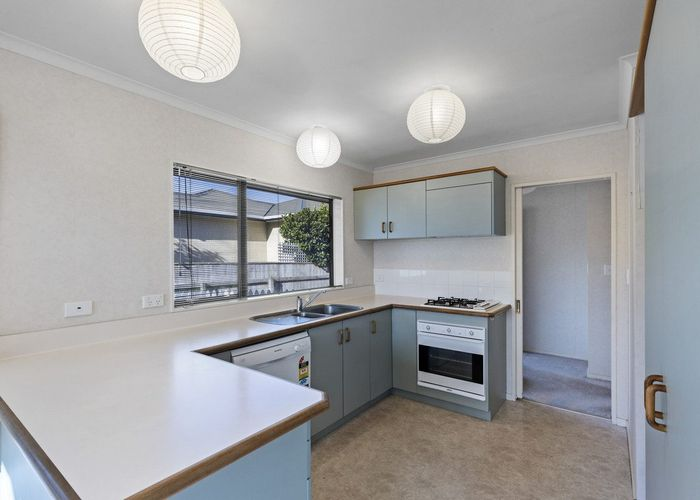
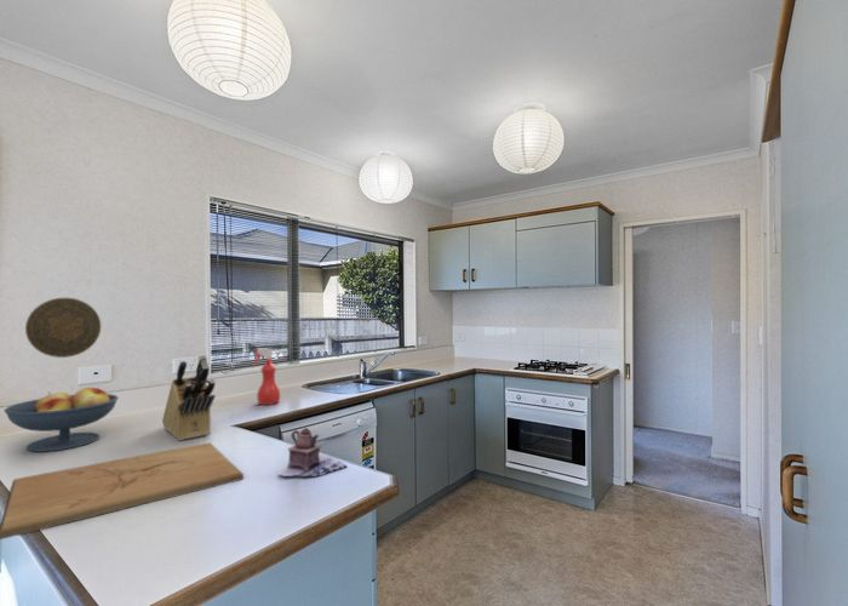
+ fruit bowl [2,387,119,453]
+ cutting board [0,441,245,541]
+ knife block [161,354,217,441]
+ teapot [276,427,348,478]
+ decorative plate [24,297,102,359]
+ spray bottle [250,347,281,406]
